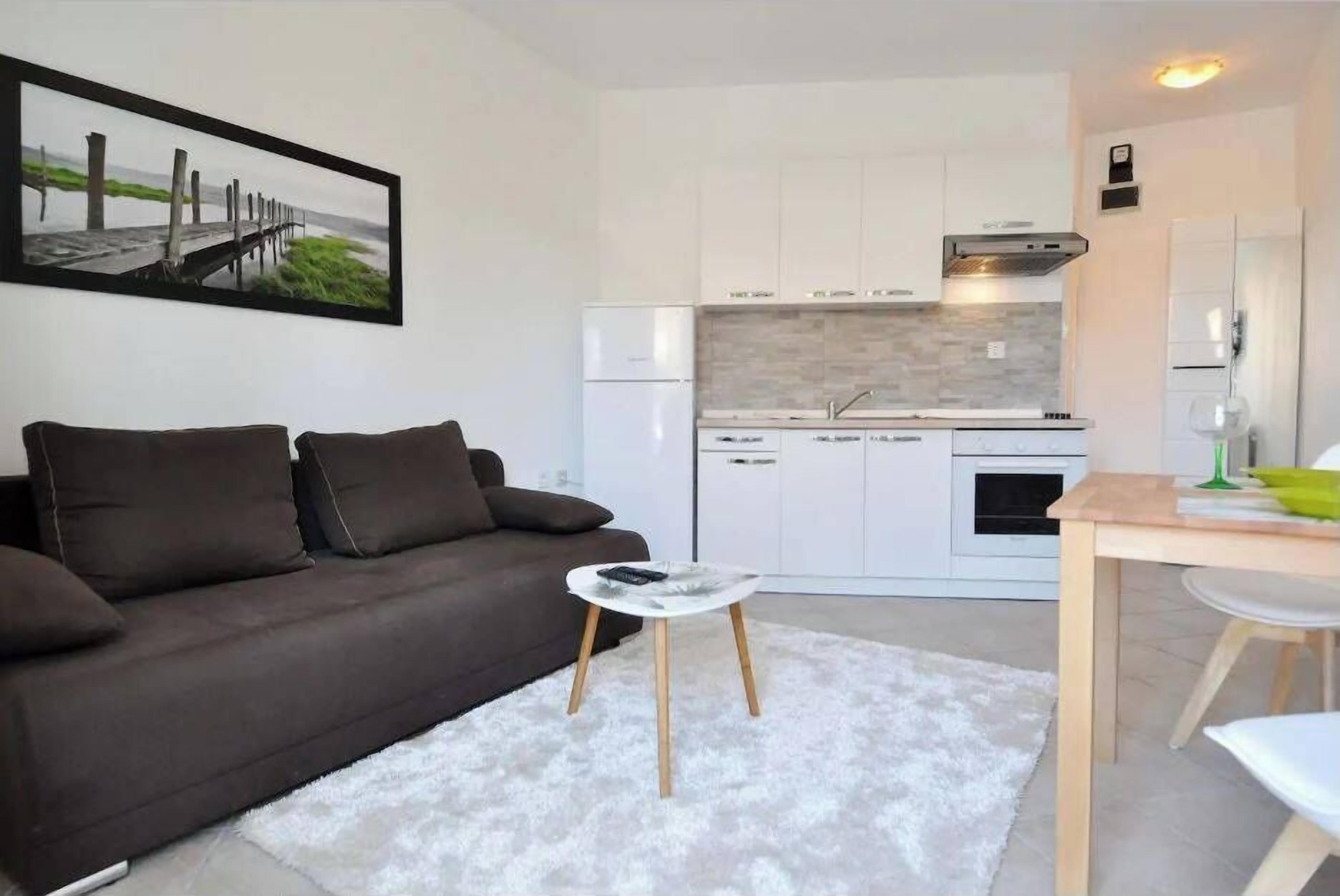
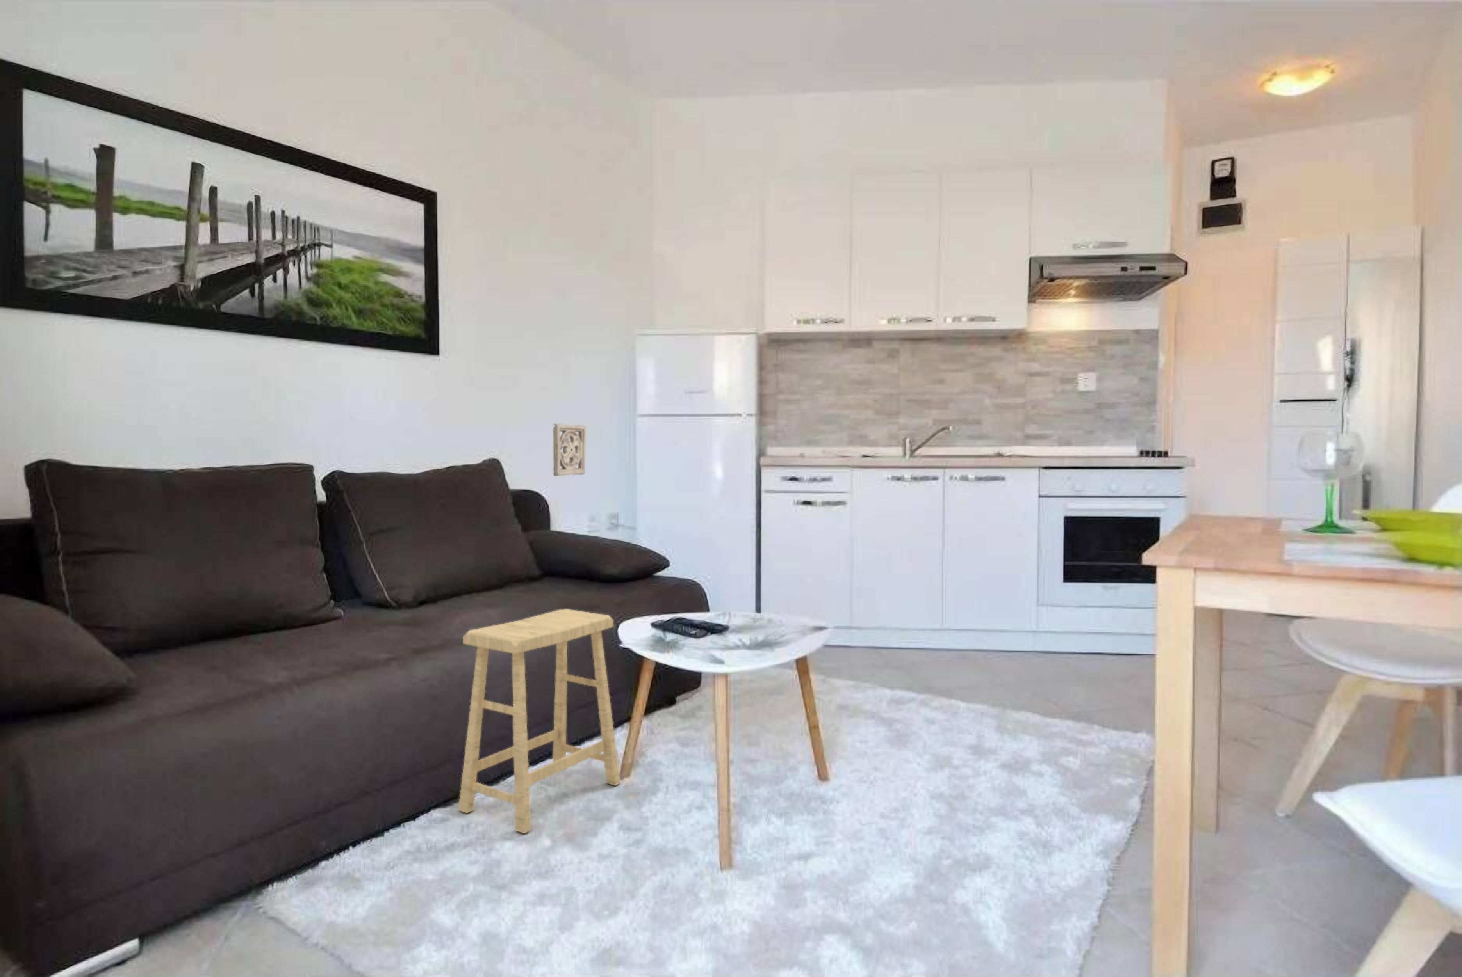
+ wall ornament [552,423,587,477]
+ footstool [458,608,621,834]
